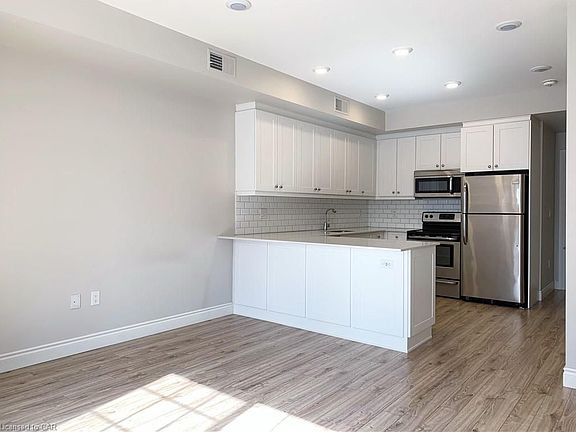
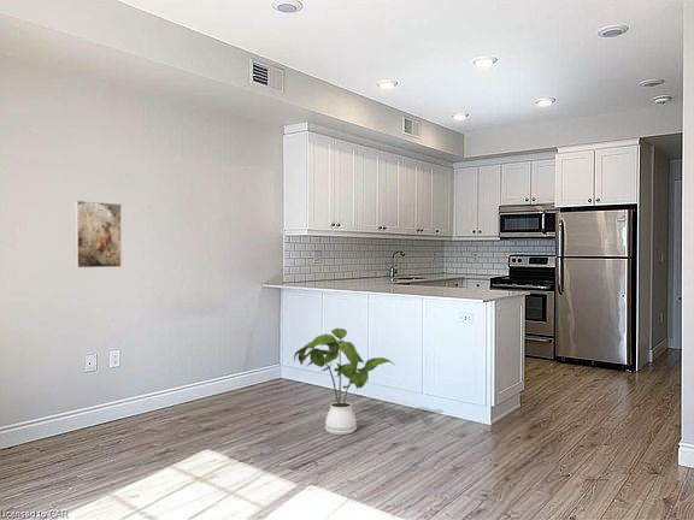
+ house plant [293,327,395,436]
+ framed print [73,200,123,268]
